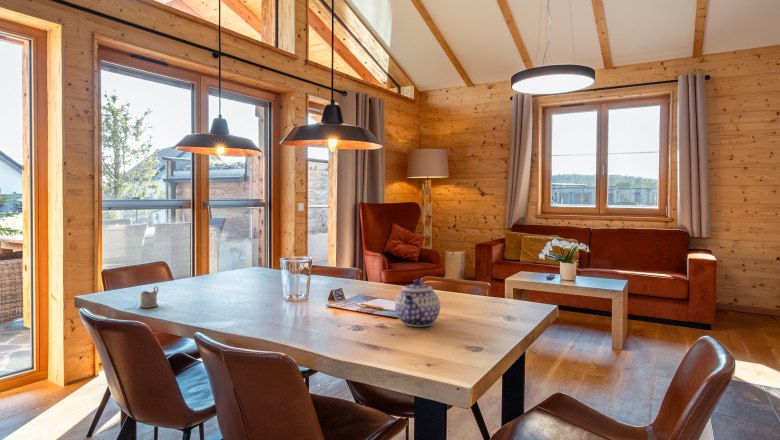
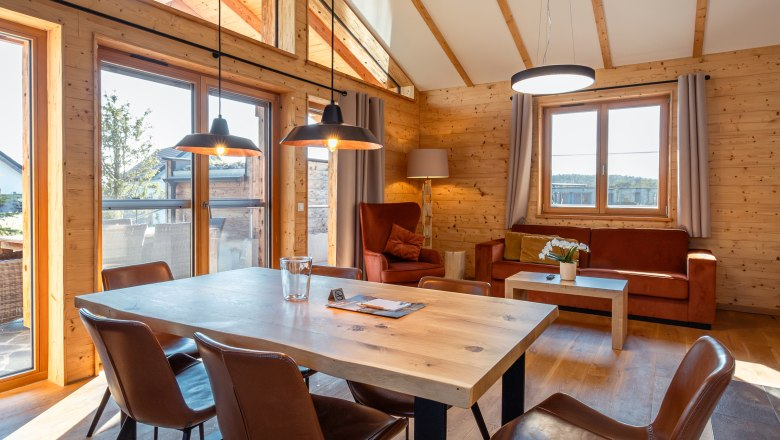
- teapot [394,278,441,328]
- tea glass holder [138,285,159,309]
